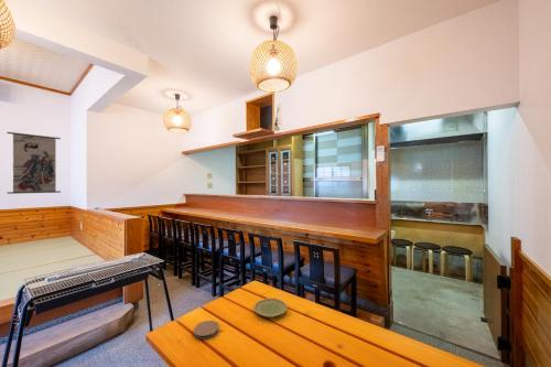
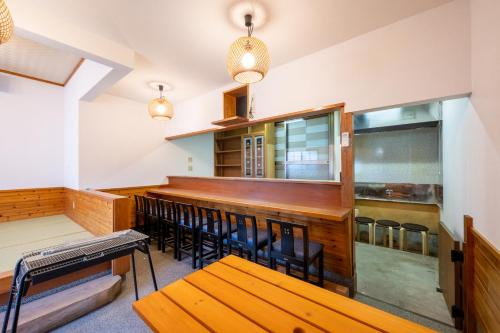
- wall scroll [6,127,62,195]
- plate [253,298,288,319]
- coaster [193,320,220,341]
